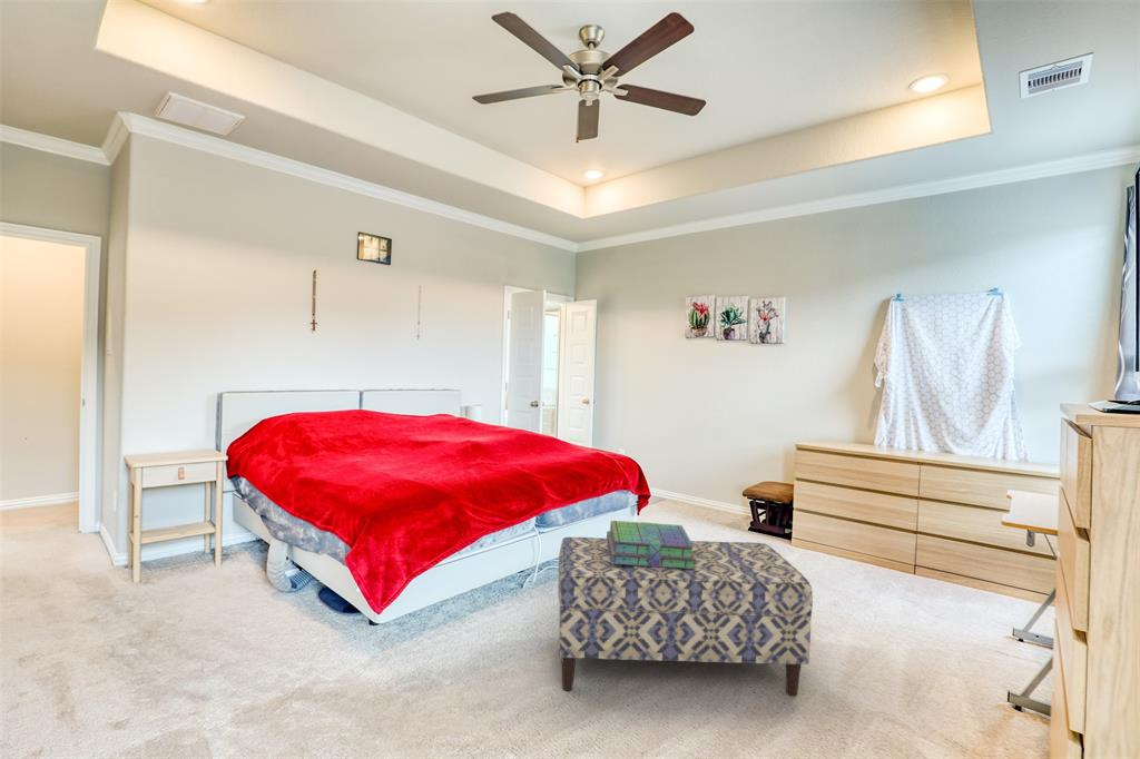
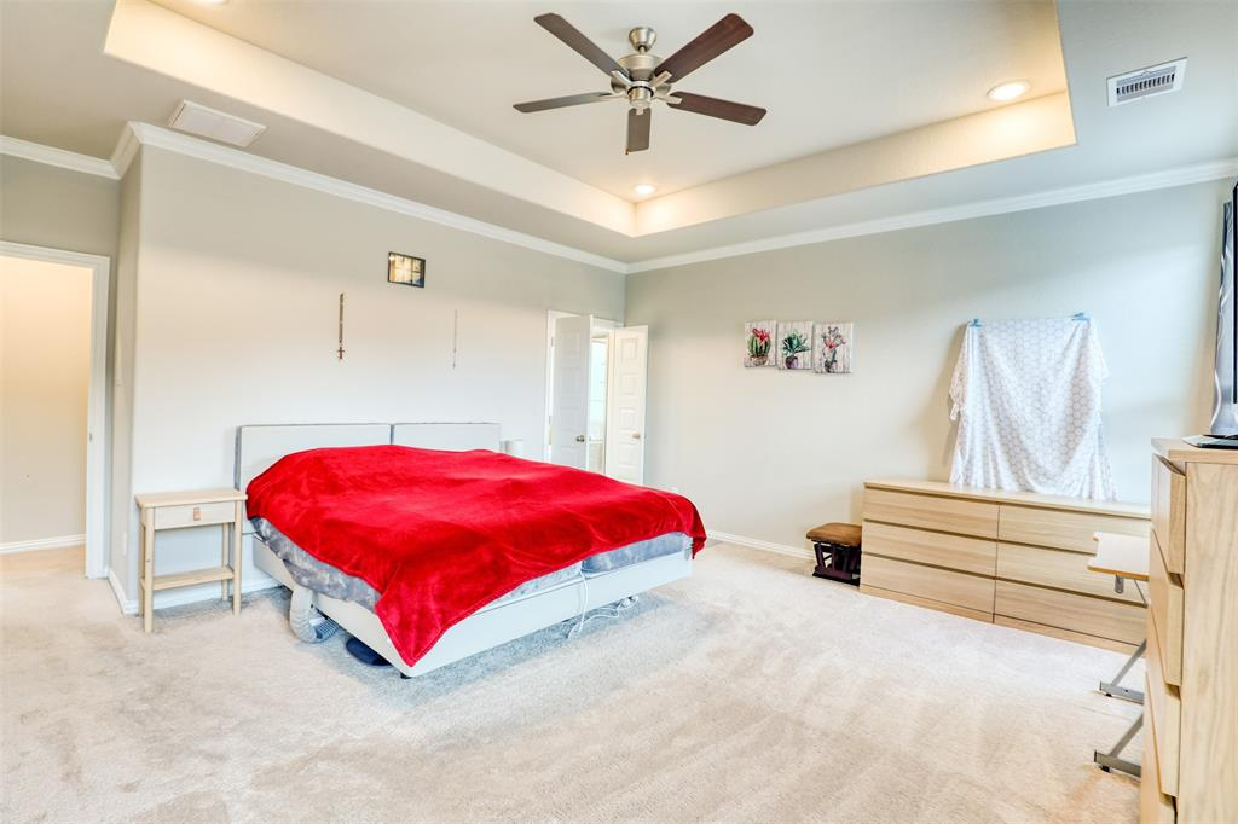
- stack of books [606,520,696,569]
- bench [557,536,814,698]
